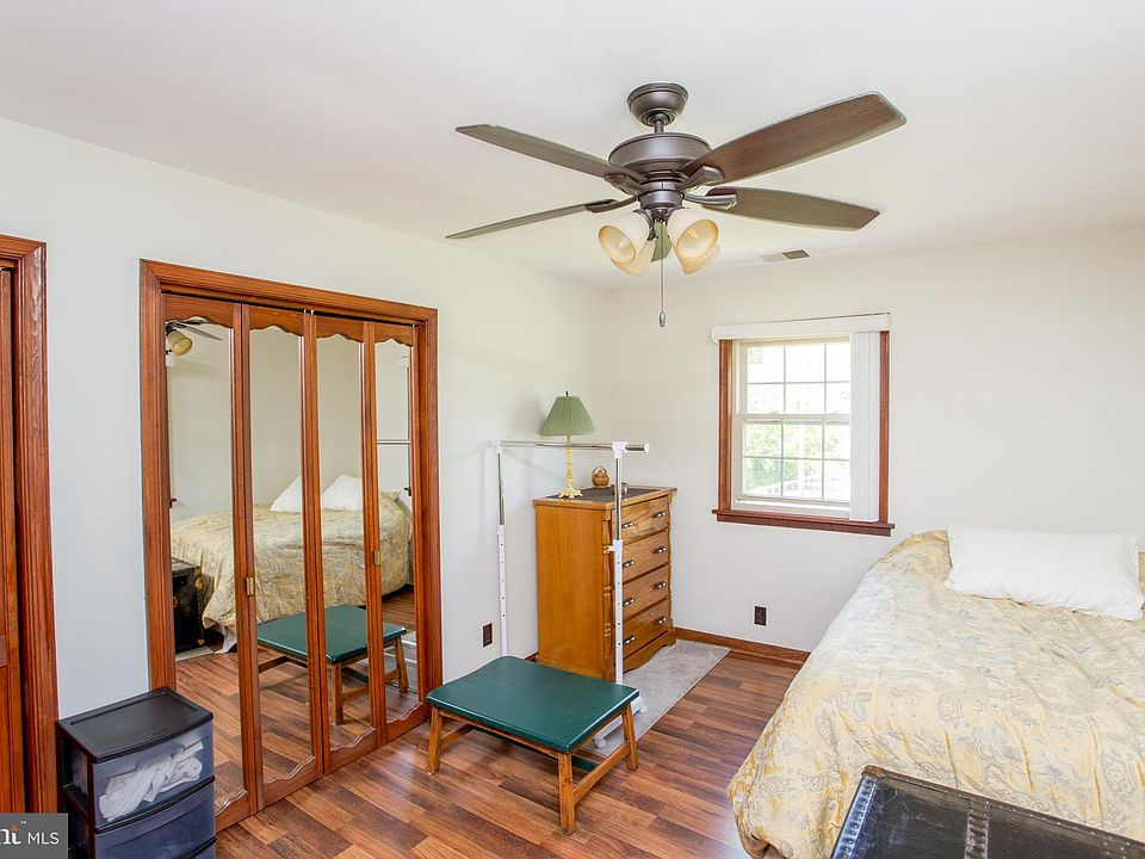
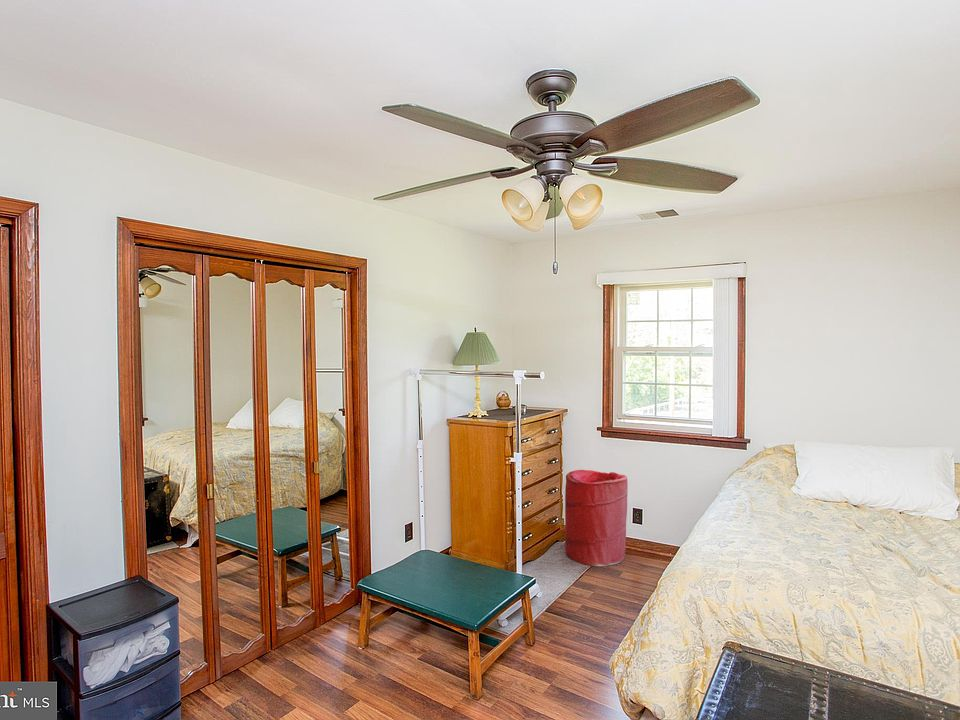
+ laundry hamper [564,469,629,567]
